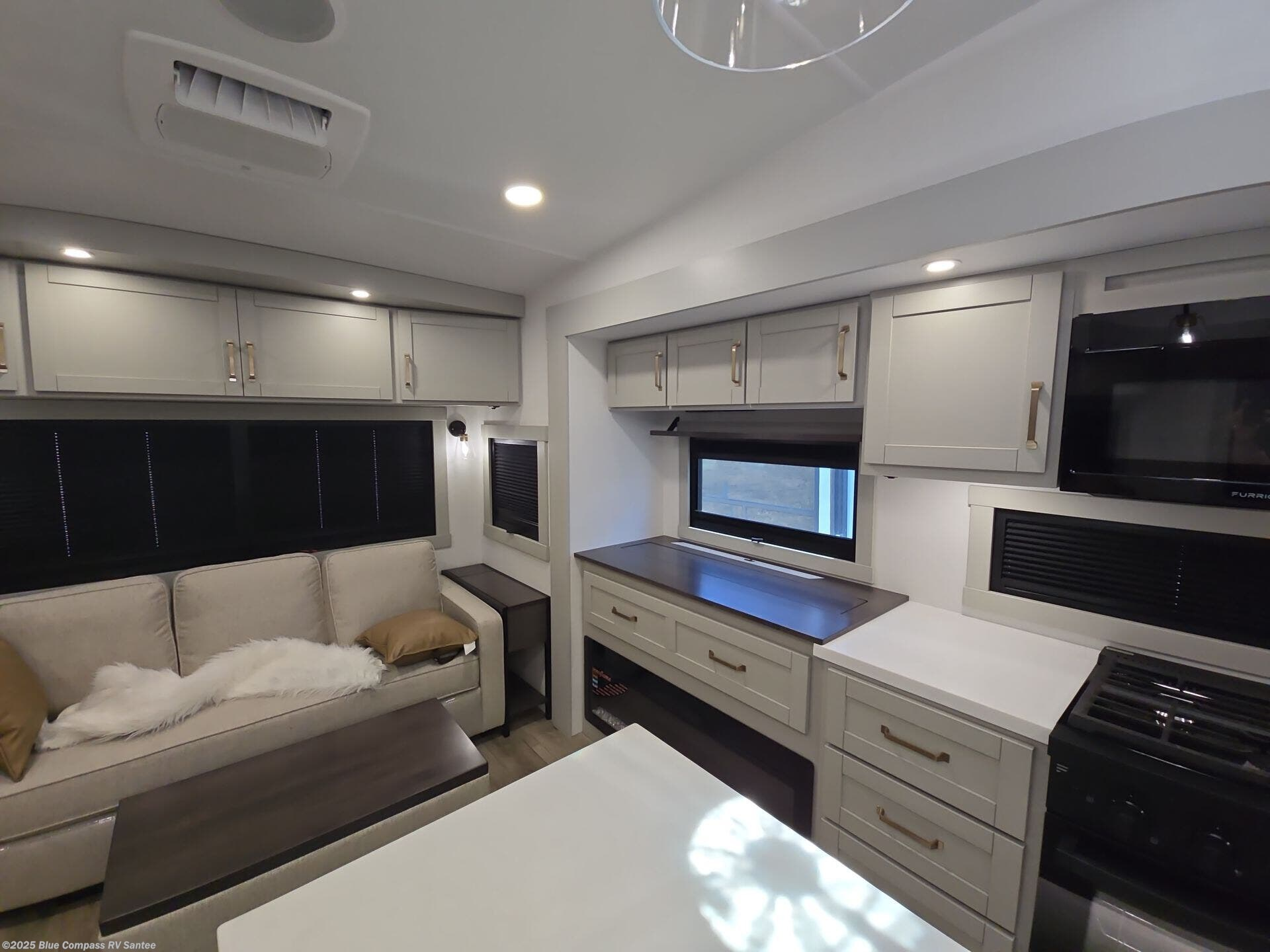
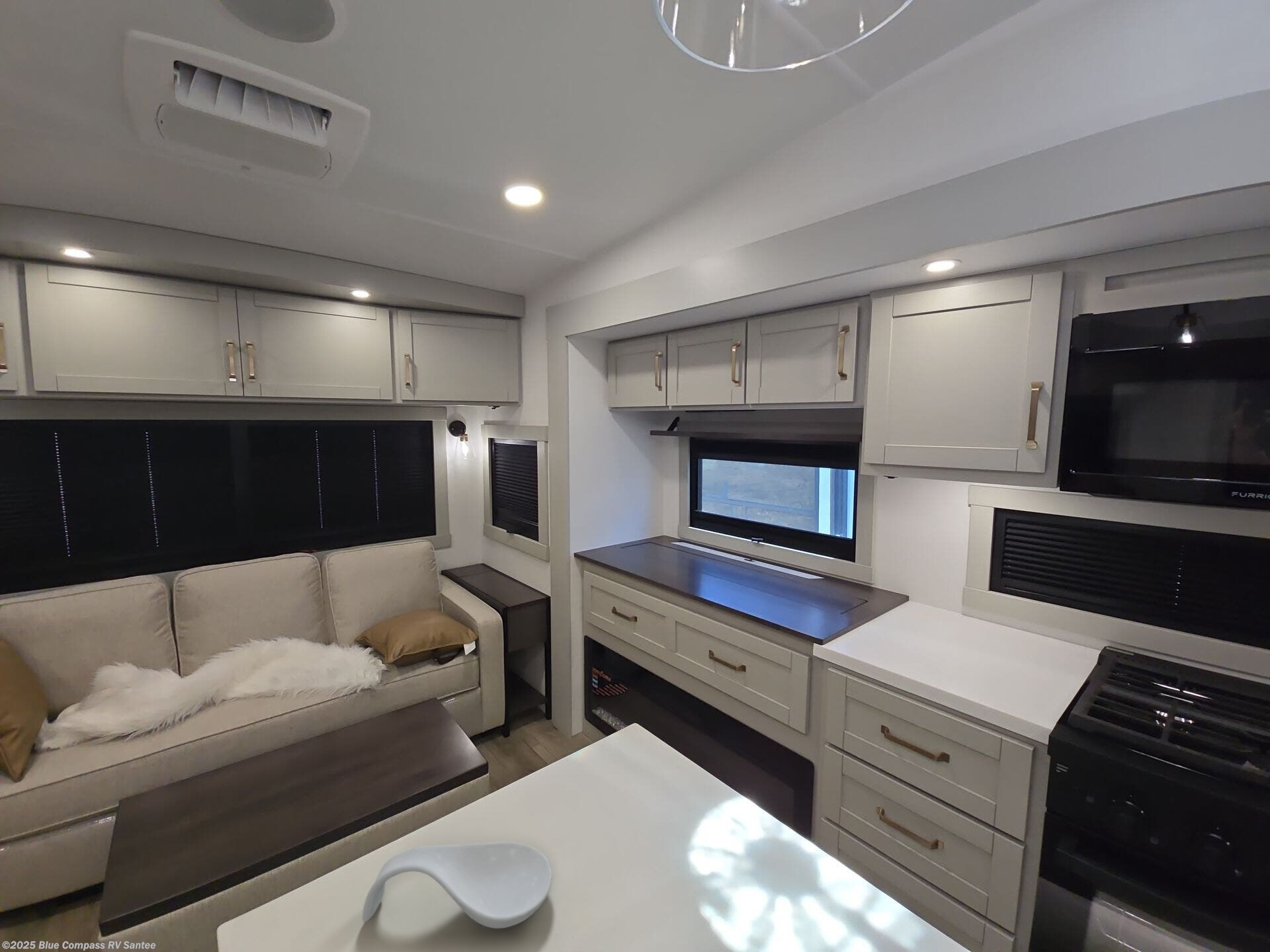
+ spoon rest [362,842,553,929]
